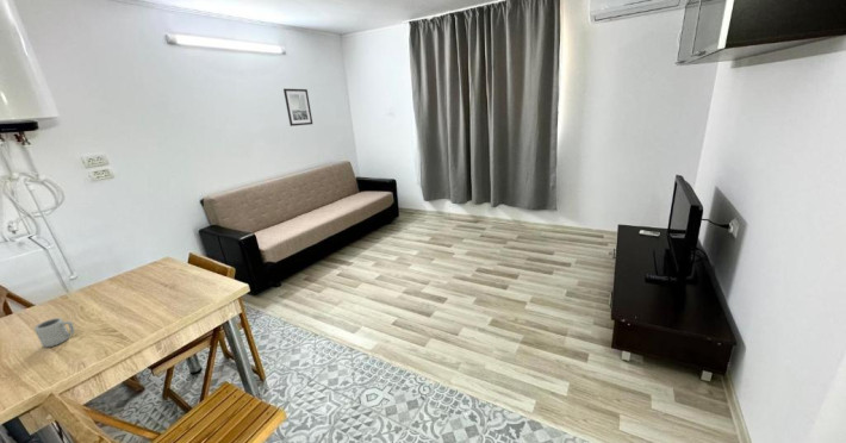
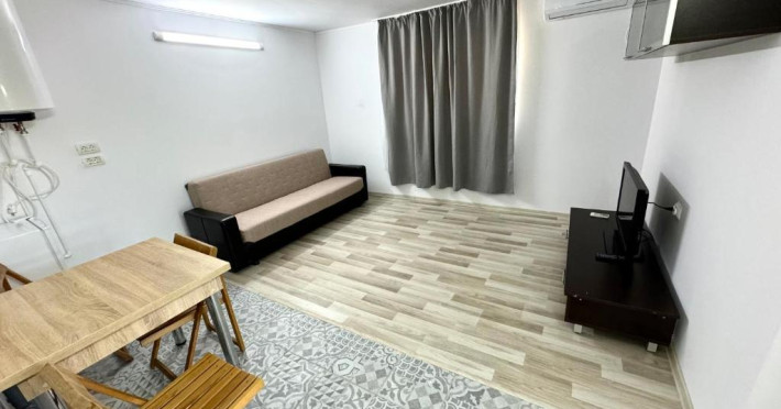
- wall art [282,88,313,127]
- cup [33,317,76,349]
